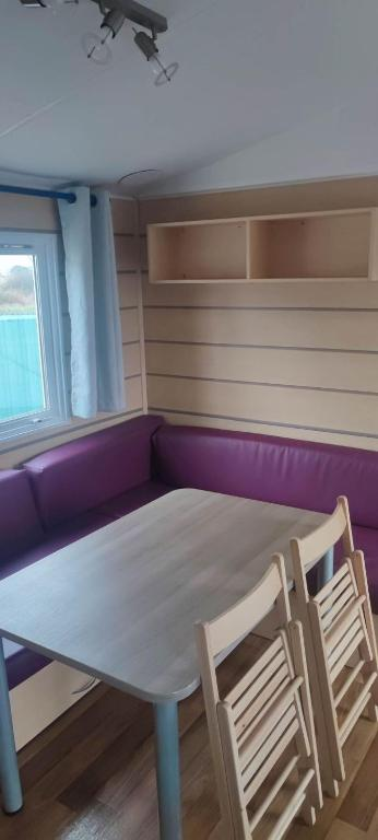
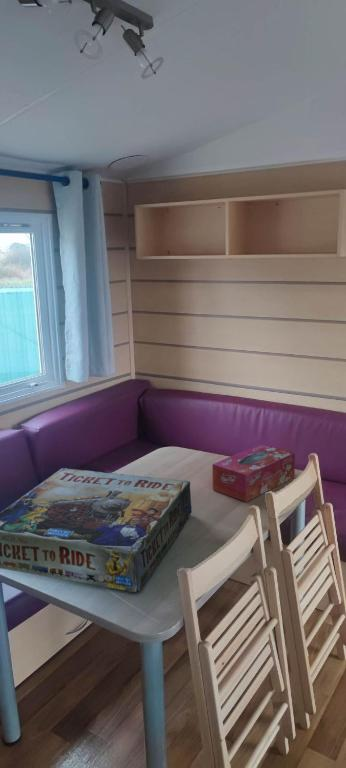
+ tissue box [211,443,296,503]
+ board game [0,467,193,593]
